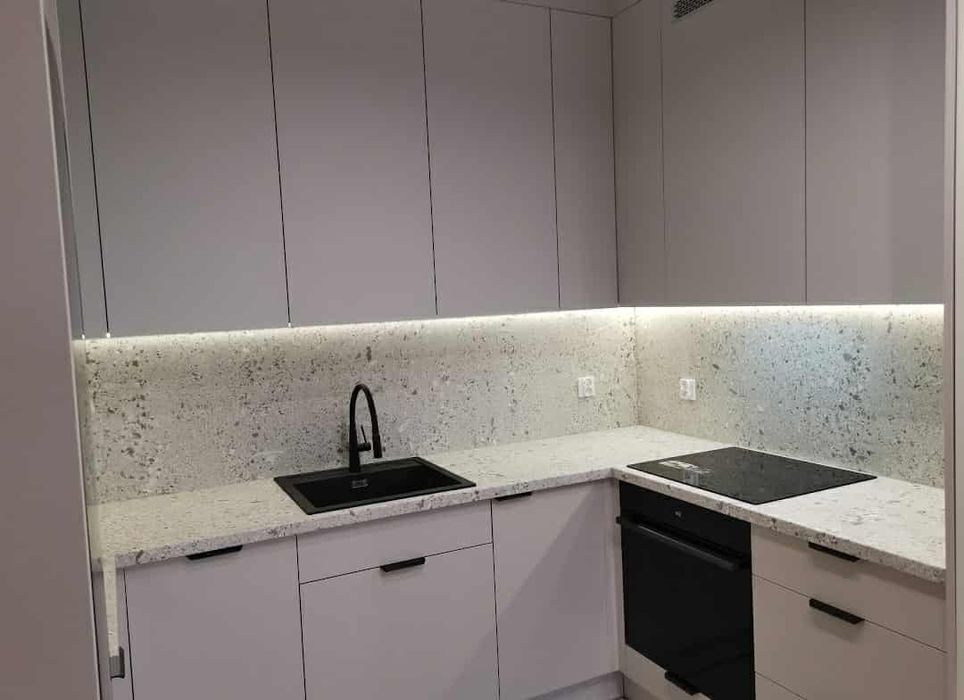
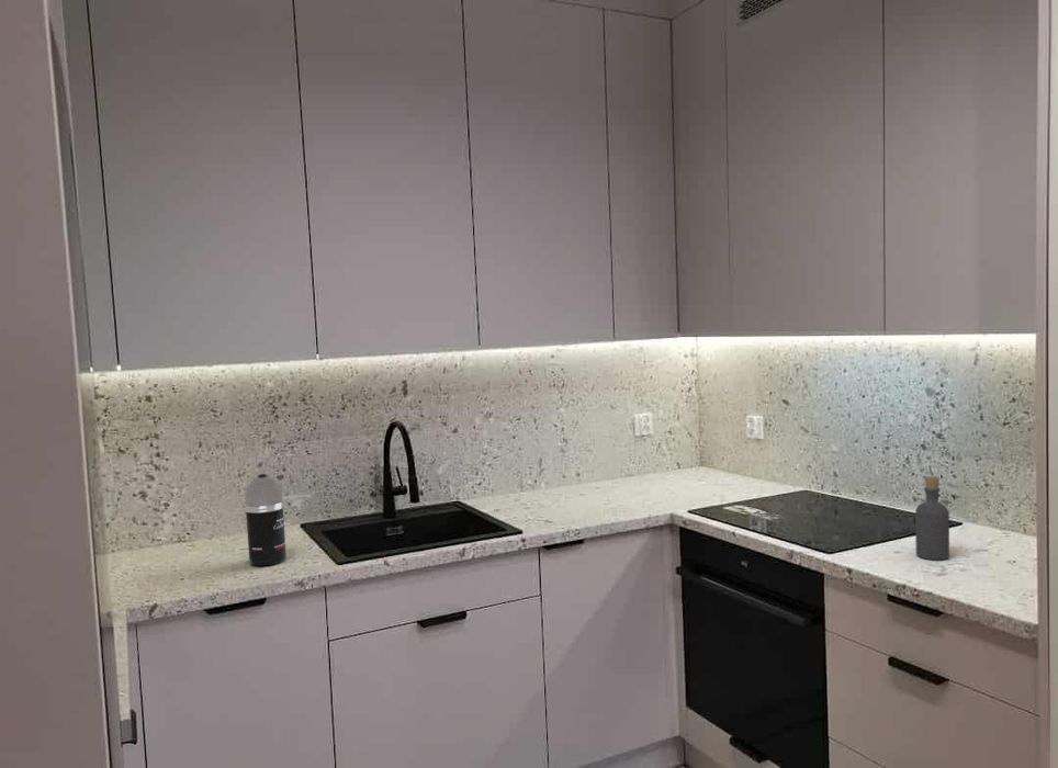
+ bottle [914,475,950,561]
+ spray bottle [244,473,288,567]
